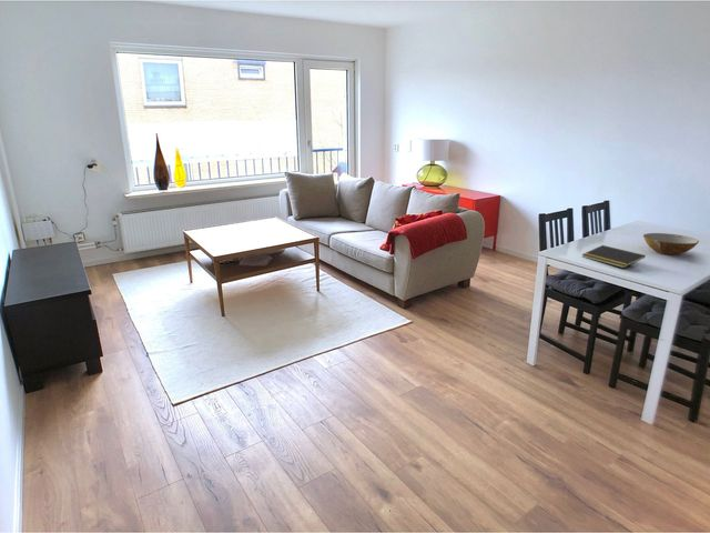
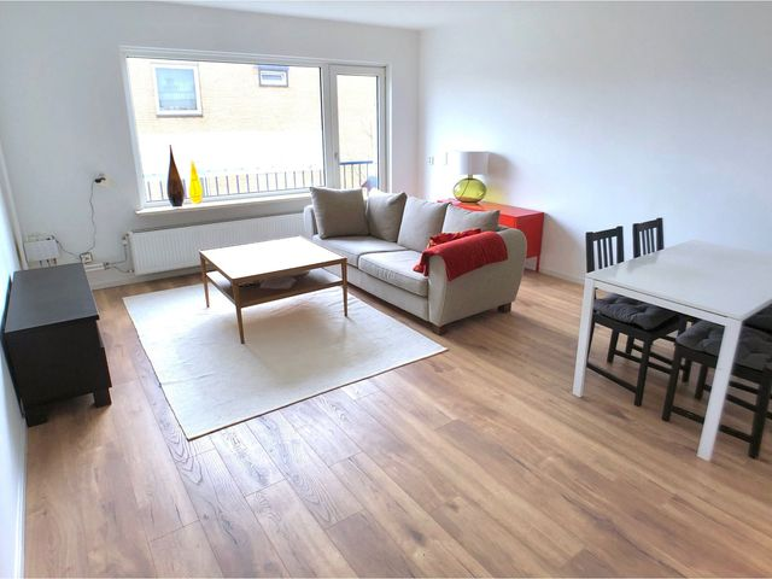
- notepad [581,244,647,269]
- bowl [642,232,700,257]
